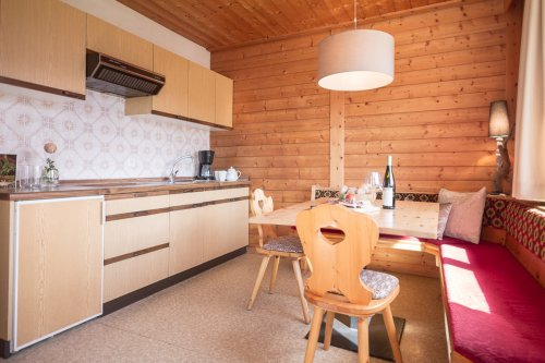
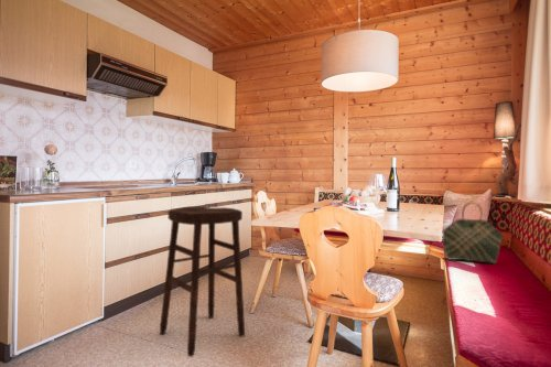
+ stool [159,206,246,358]
+ tote bag [441,202,505,265]
